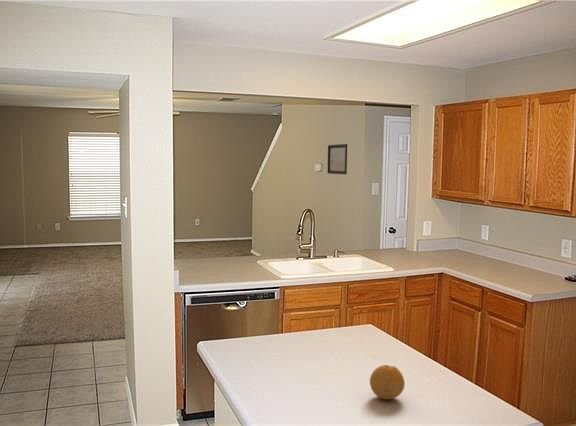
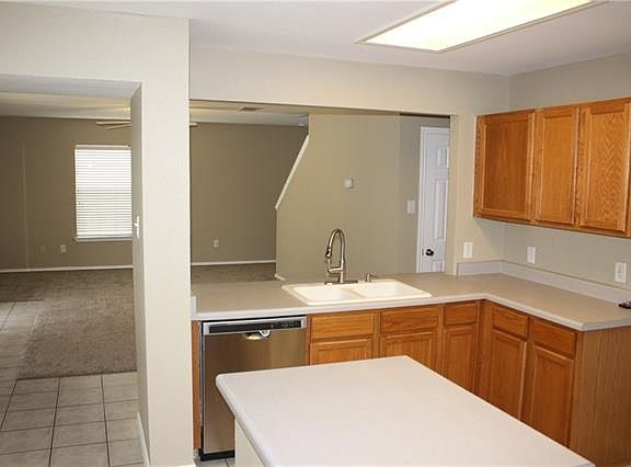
- fruit [369,364,406,400]
- wall art [326,143,348,175]
